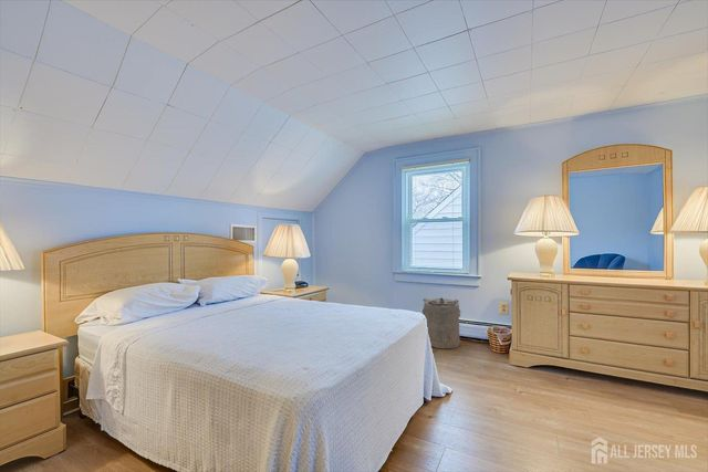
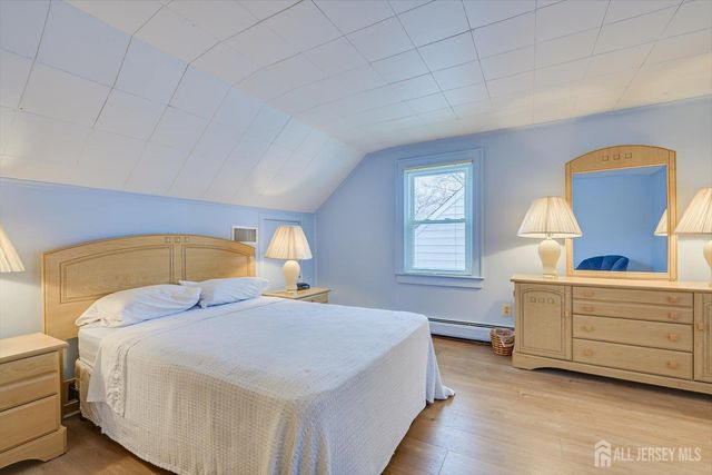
- laundry hamper [421,297,462,350]
